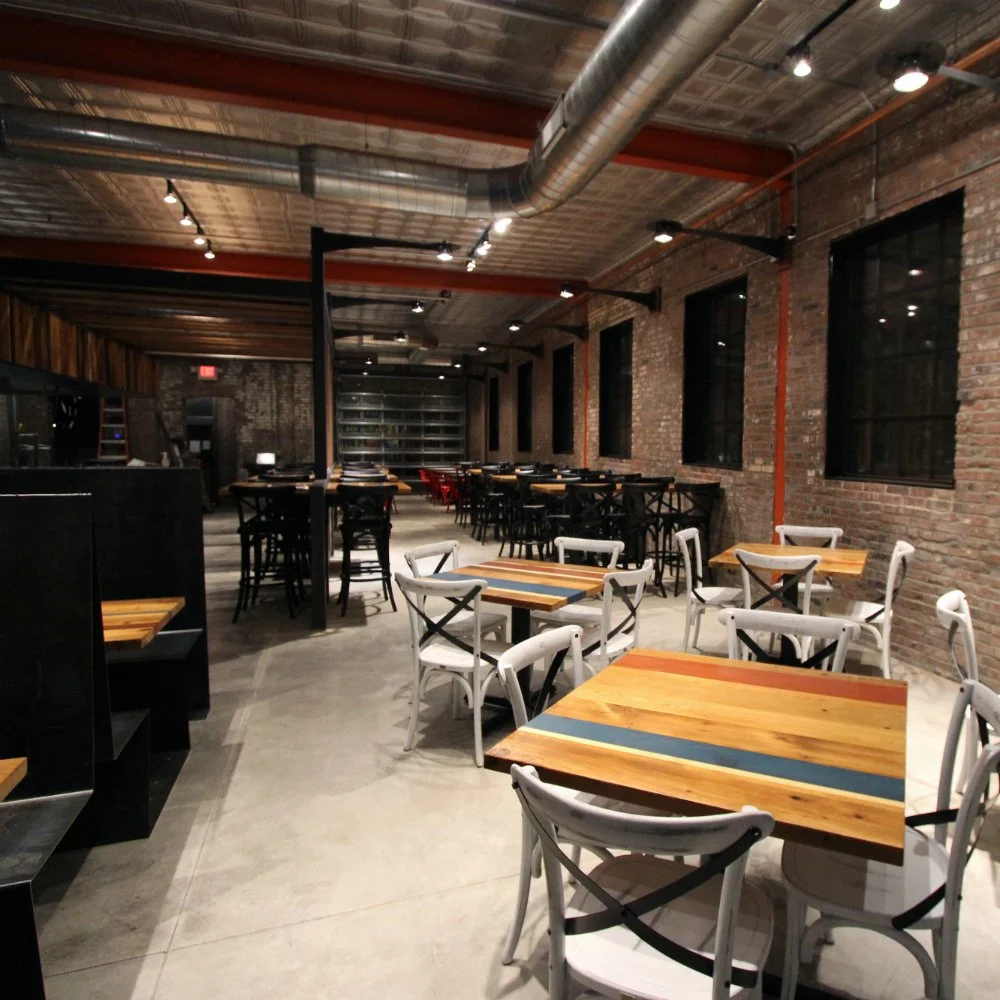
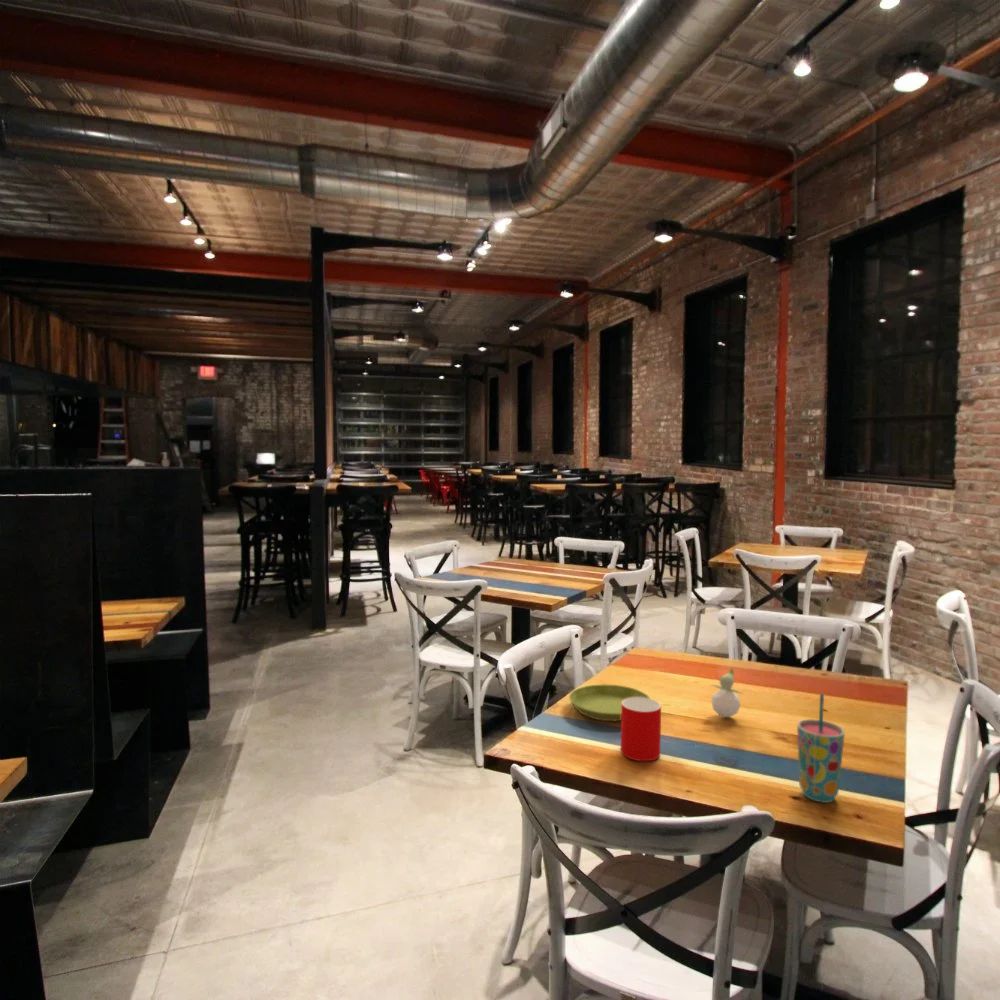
+ cup [796,693,846,804]
+ saucer [568,683,651,722]
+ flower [710,667,744,718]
+ cup [620,697,662,762]
